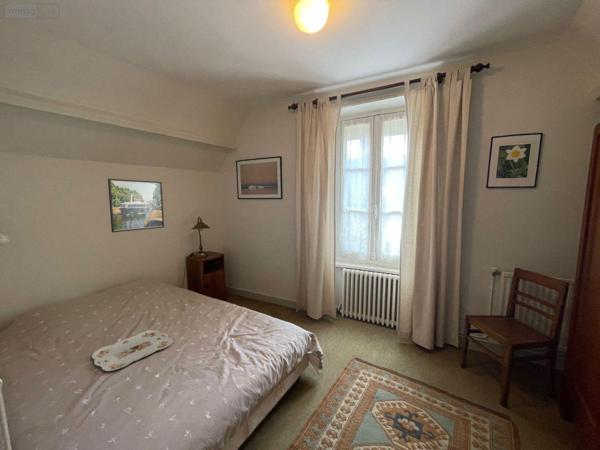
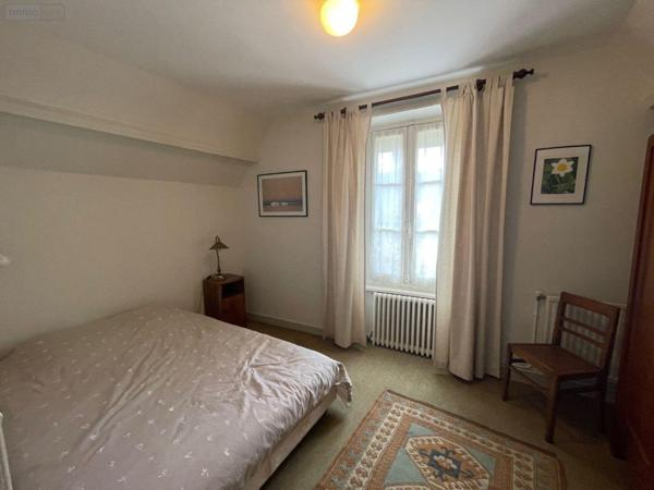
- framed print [107,178,165,233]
- serving tray [91,329,174,372]
